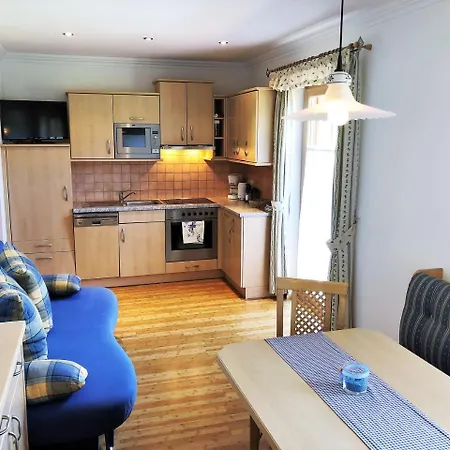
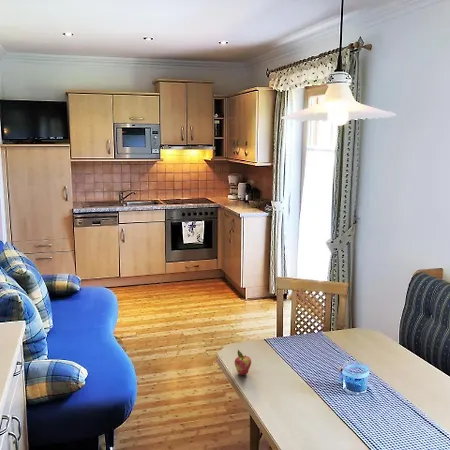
+ fruit [234,349,252,376]
